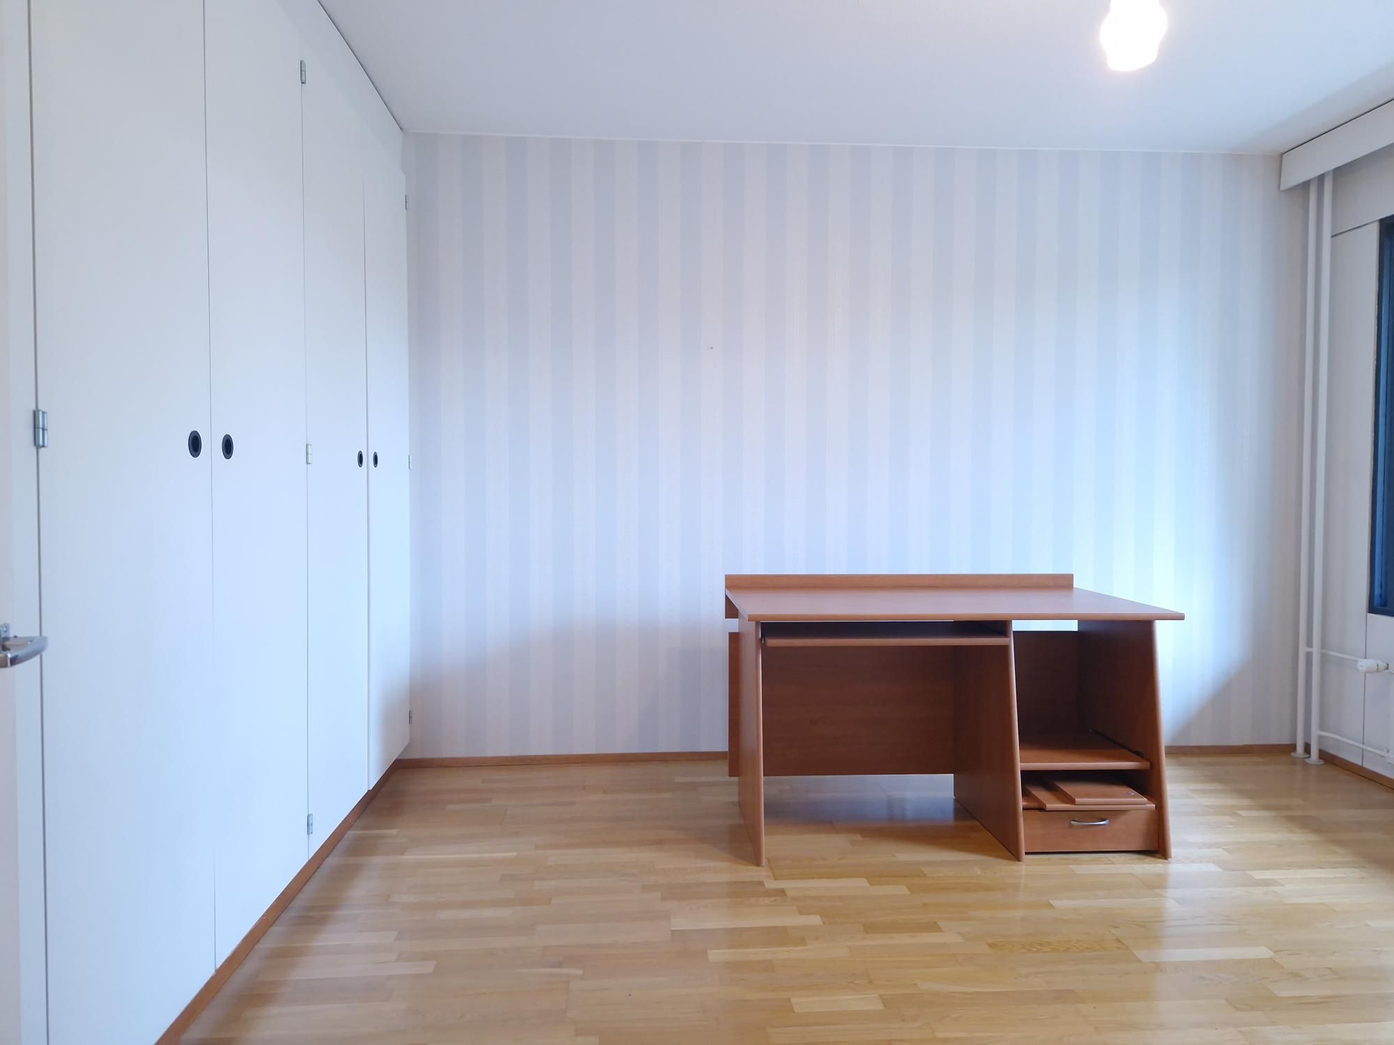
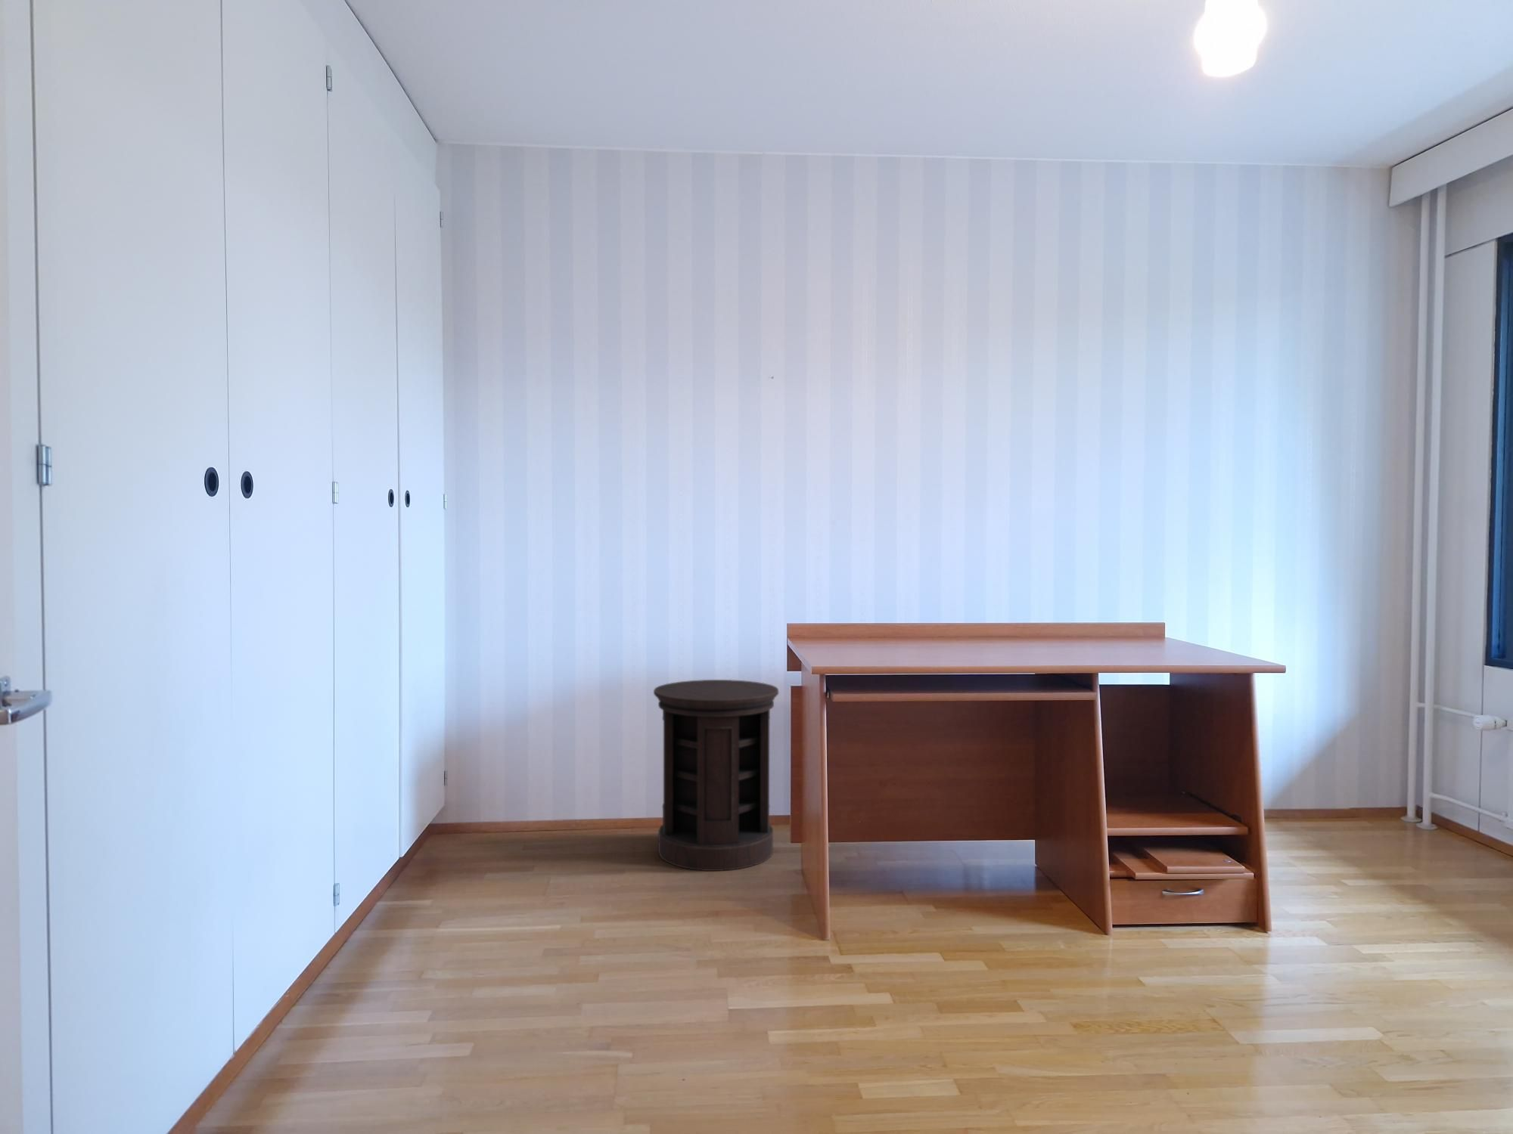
+ side table [653,679,779,872]
